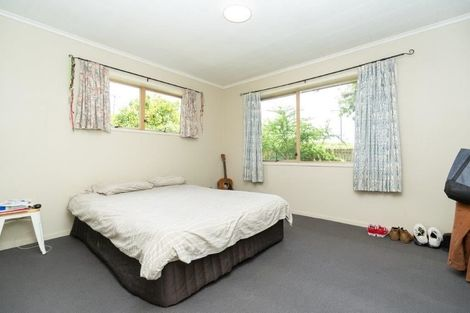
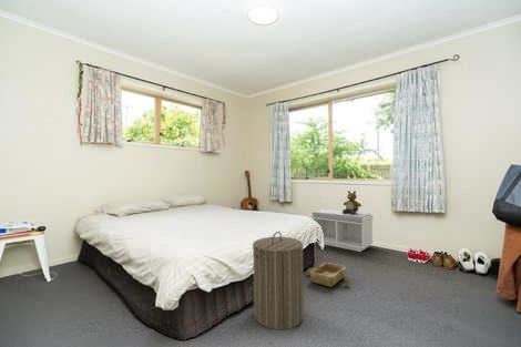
+ bench [310,208,375,253]
+ bear [341,190,362,214]
+ laundry hamper [252,231,305,331]
+ wooden boat [306,262,351,288]
